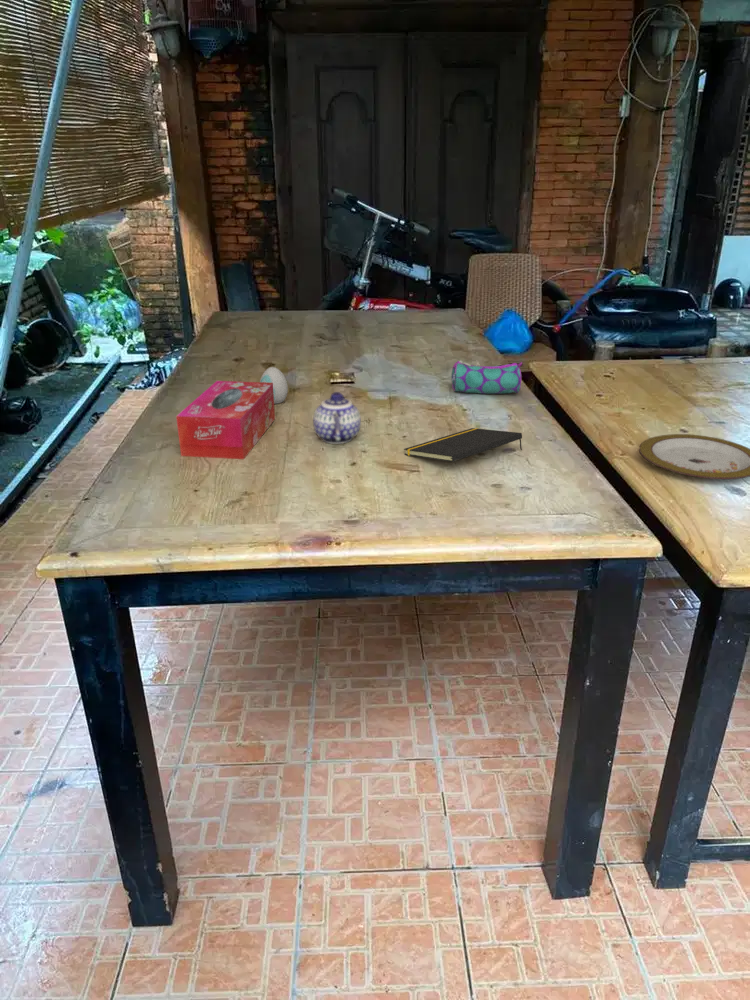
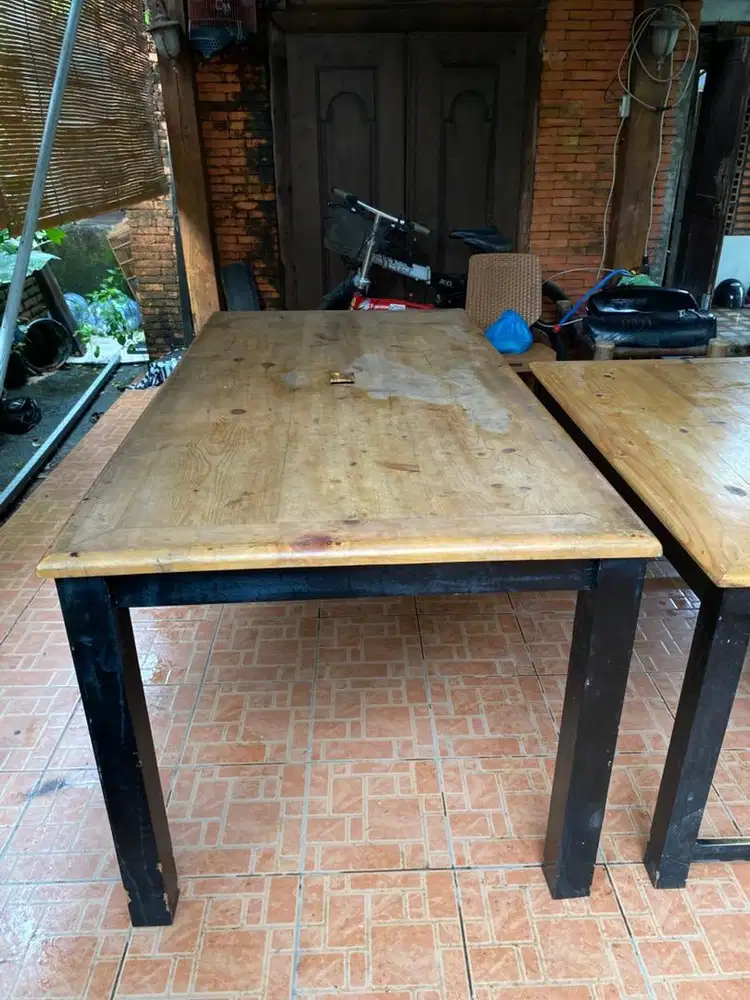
- notepad [403,427,523,463]
- pencil case [451,359,523,395]
- plate [638,433,750,480]
- tissue box [175,380,276,460]
- teapot [312,391,362,445]
- decorative egg [259,366,289,405]
